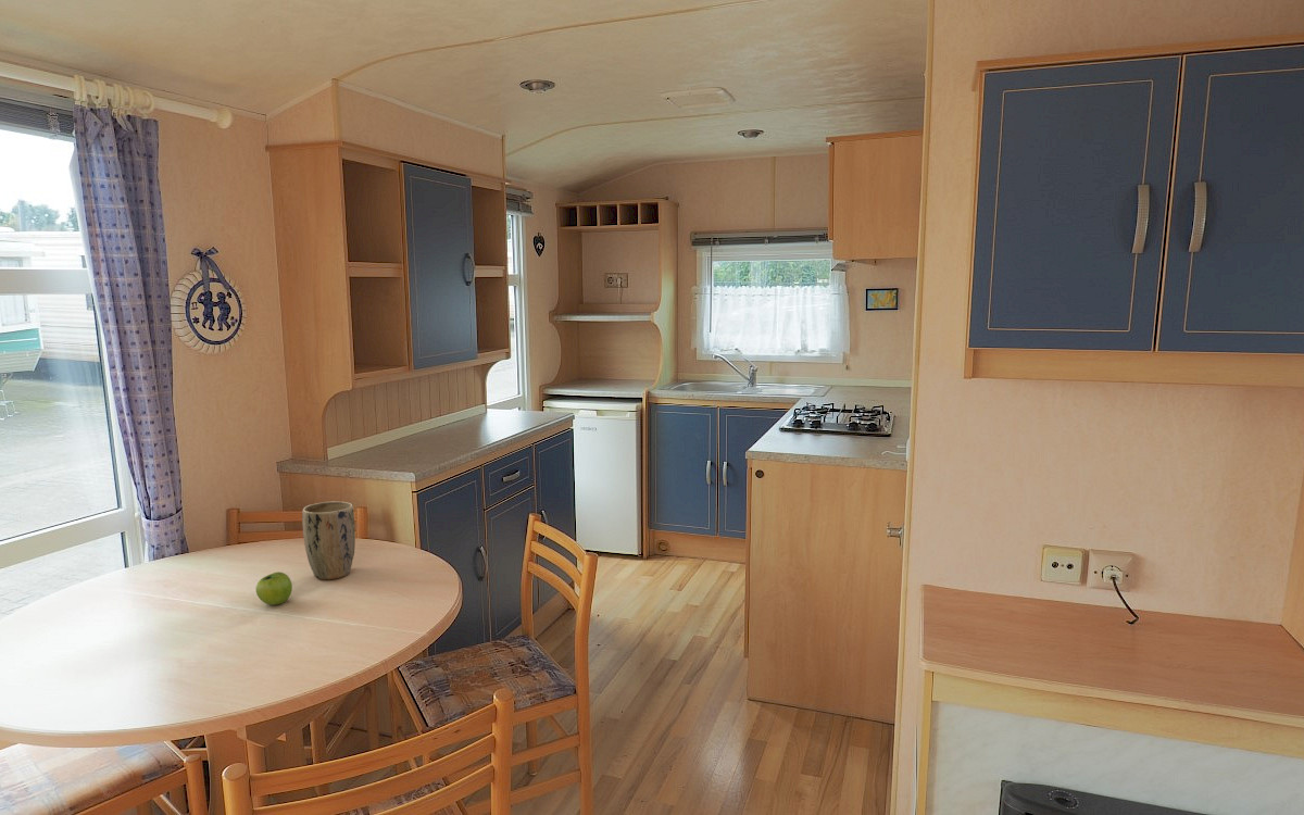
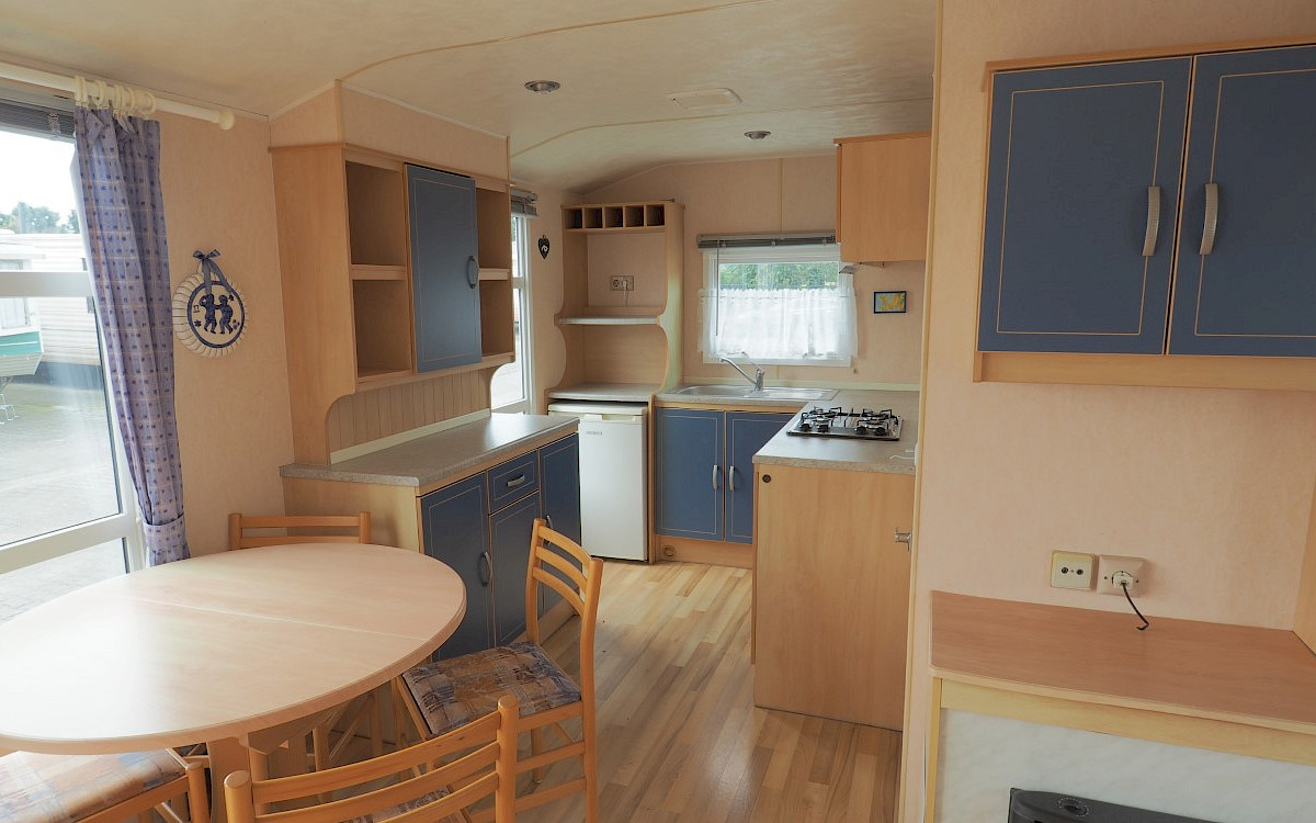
- fruit [255,570,293,606]
- plant pot [301,500,356,580]
